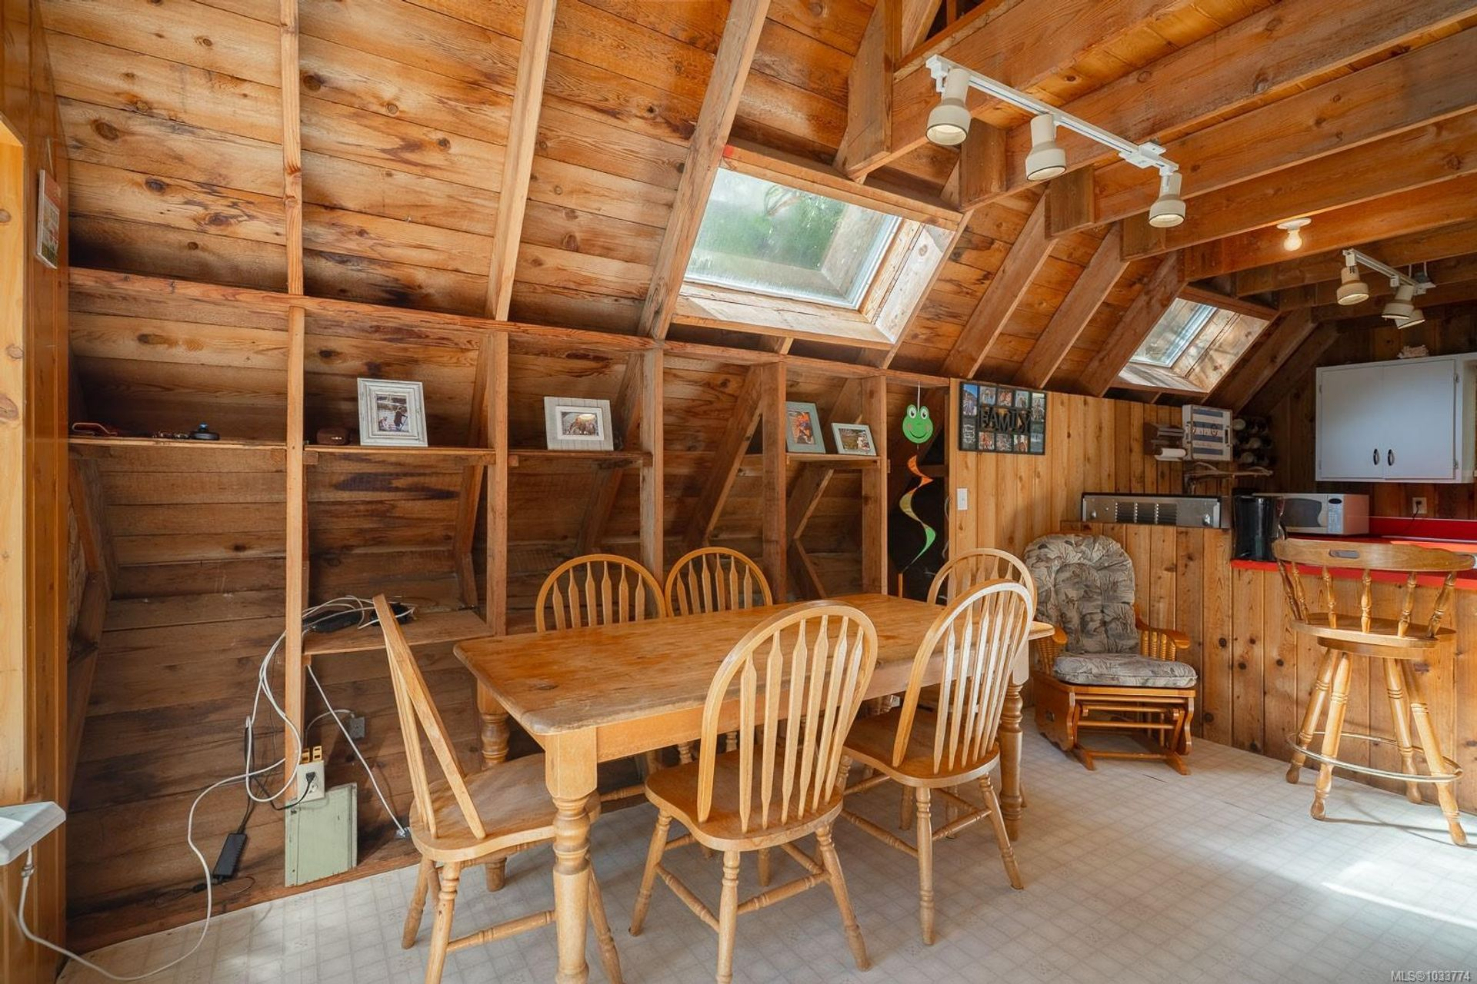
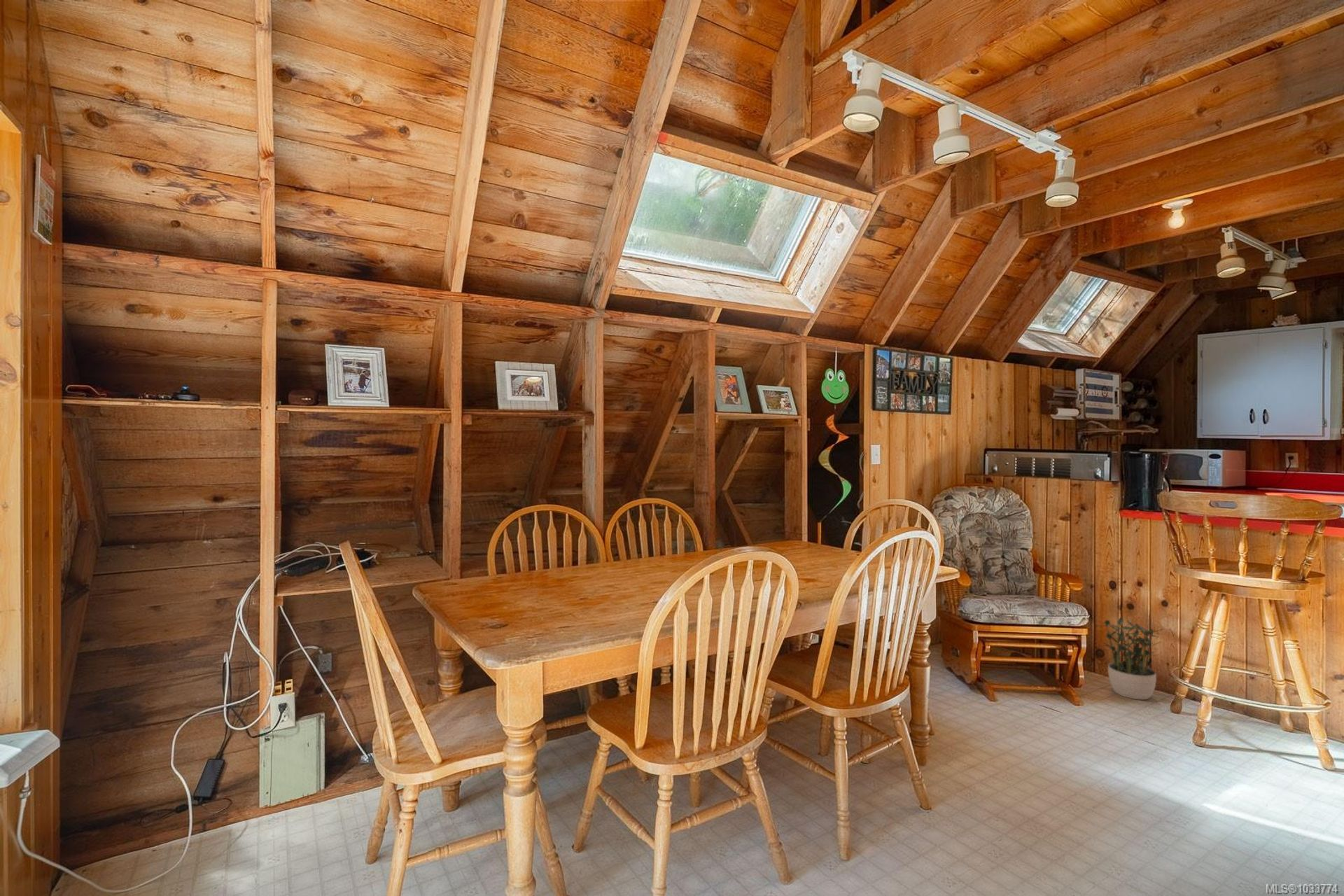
+ potted plant [1097,617,1165,701]
